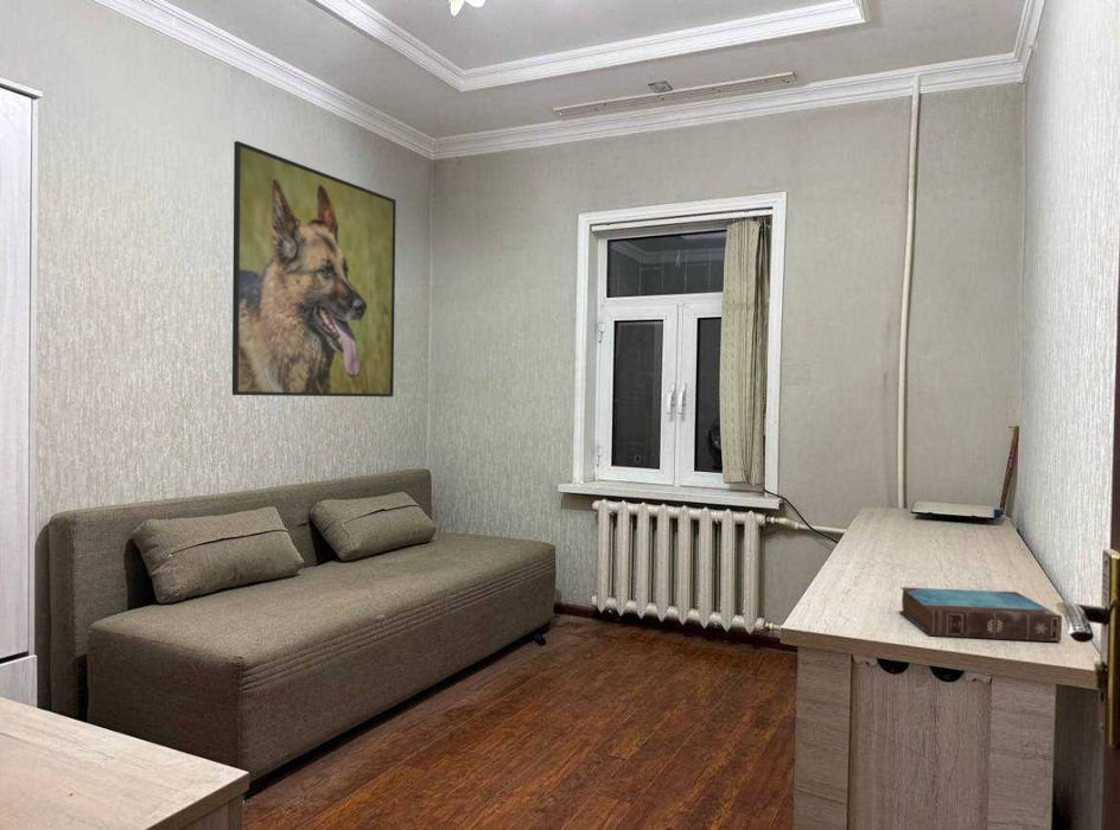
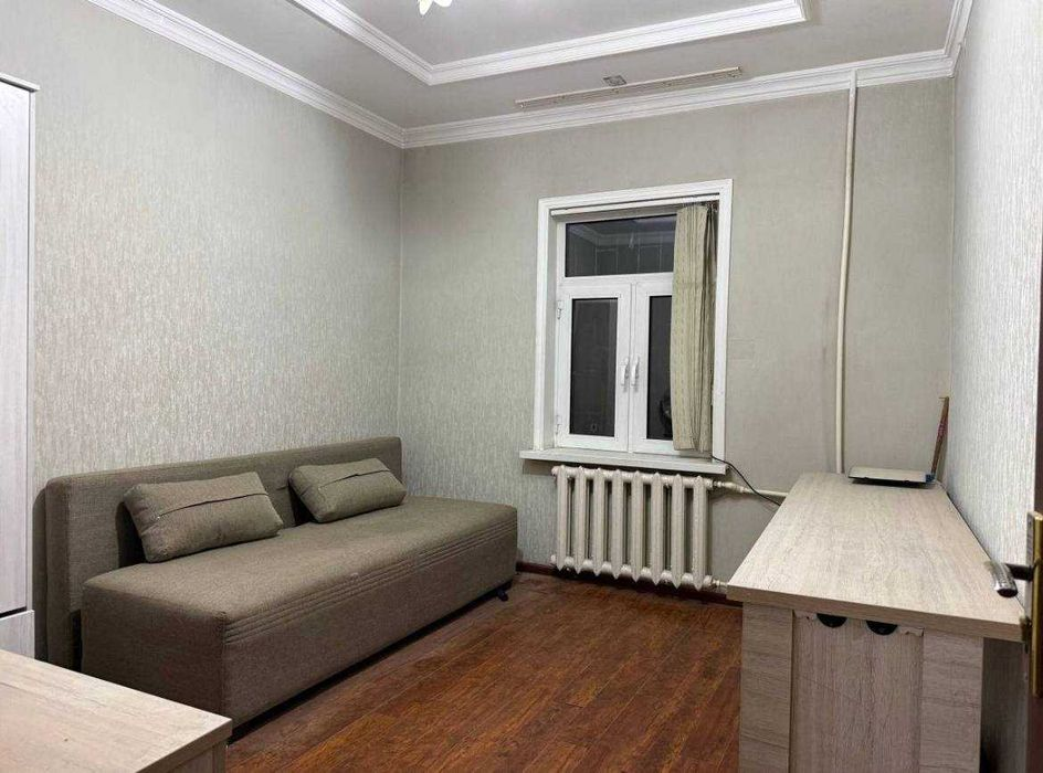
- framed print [231,140,397,398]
- book [898,586,1063,643]
